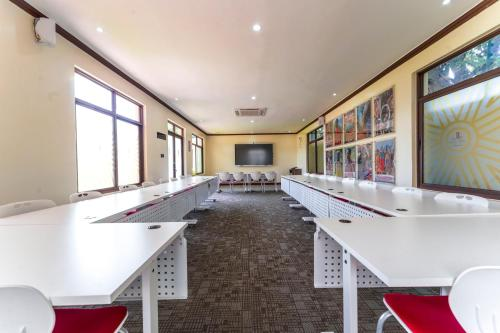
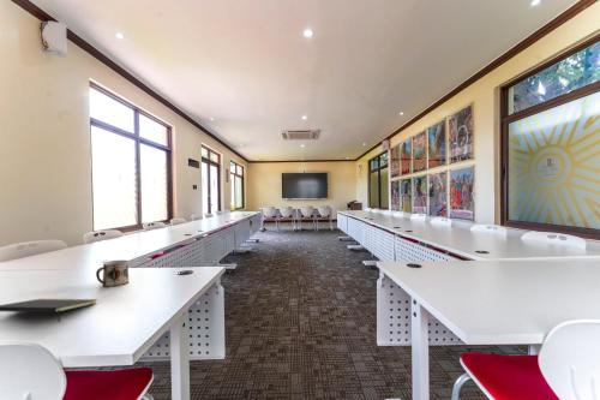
+ notepad [0,298,98,323]
+ mug [95,259,130,288]
